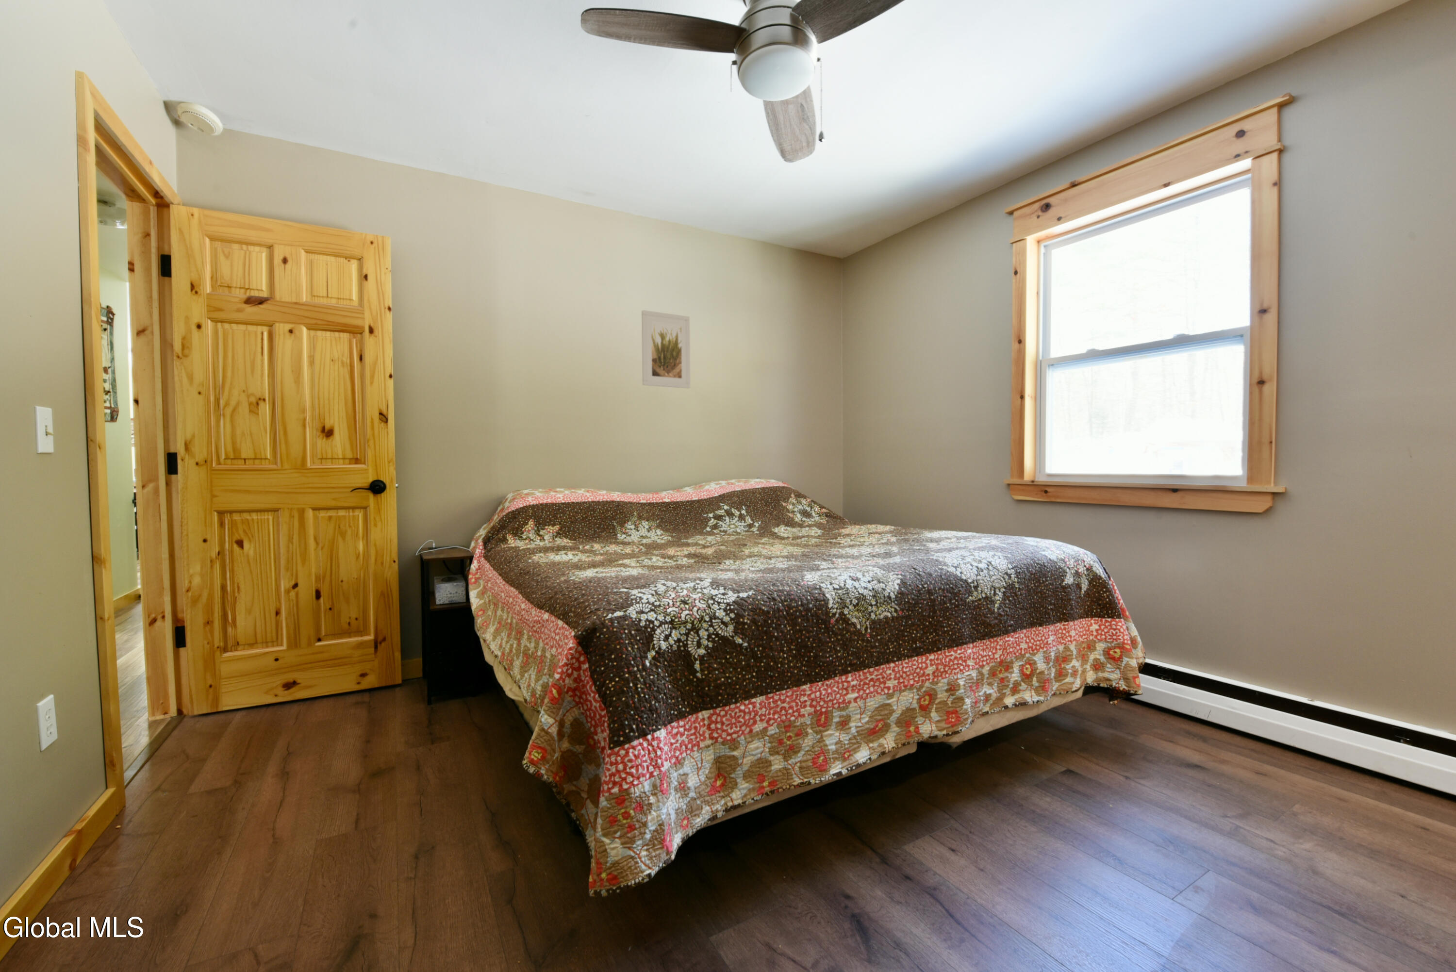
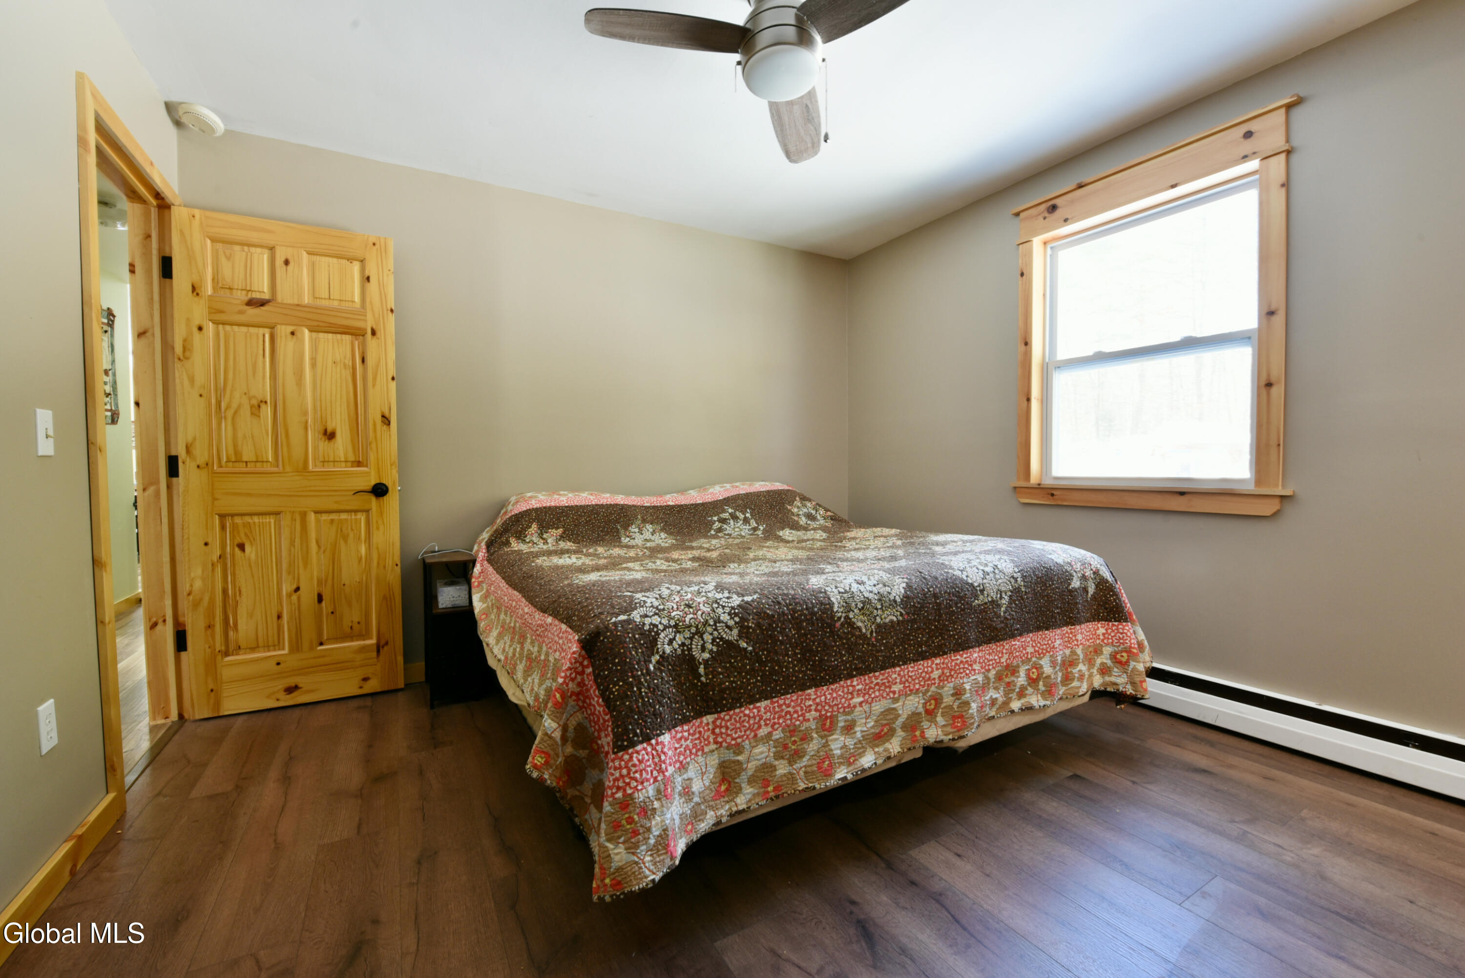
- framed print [641,309,691,389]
